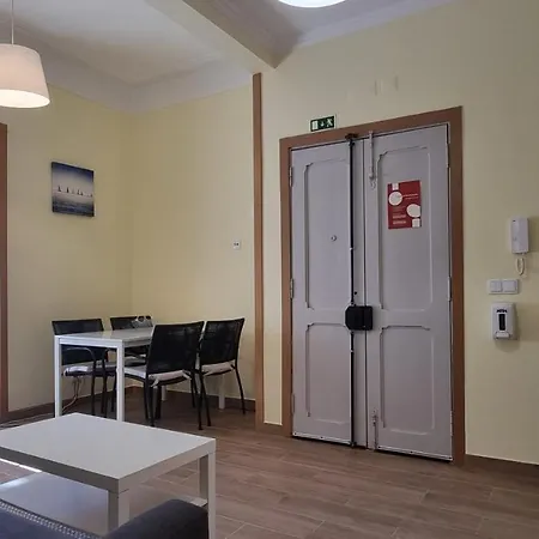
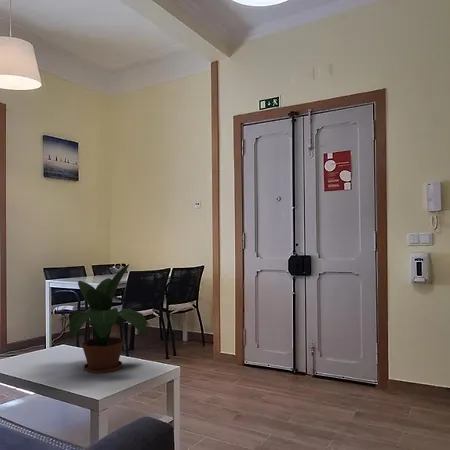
+ potted plant [59,263,152,374]
